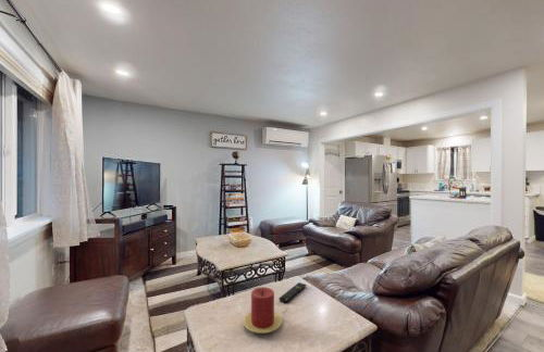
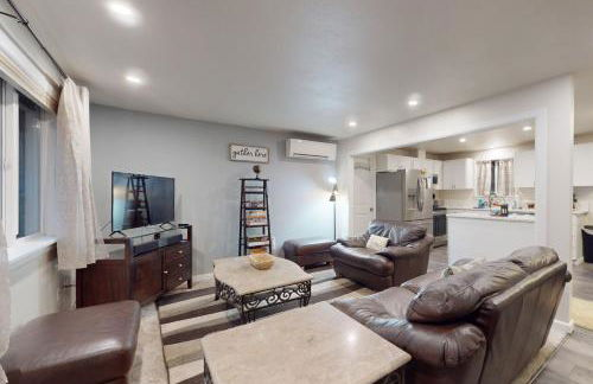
- candle [243,286,283,335]
- remote control [277,281,308,304]
